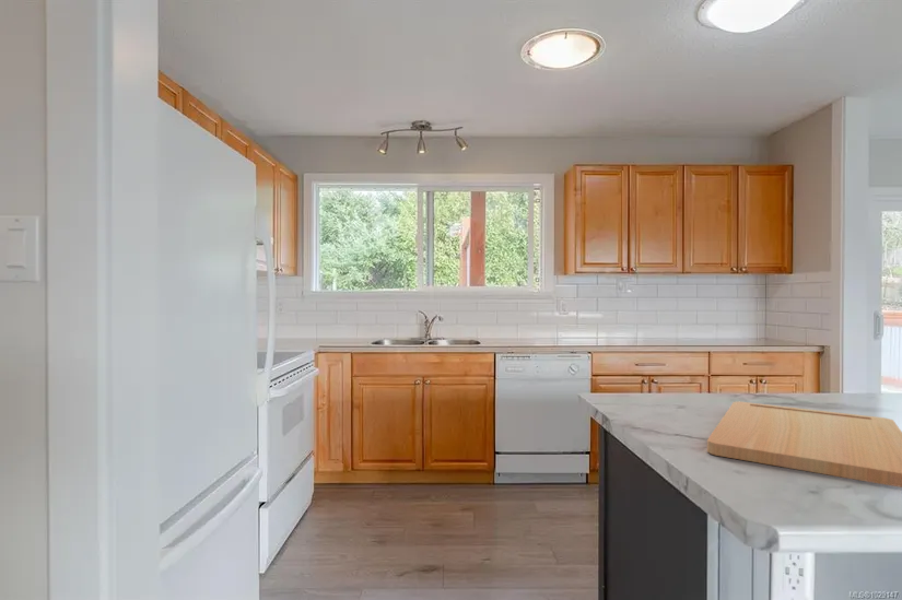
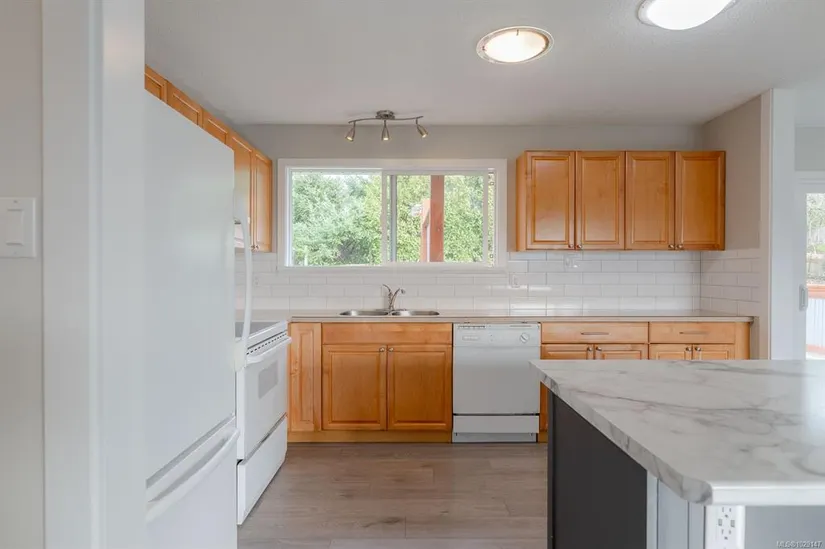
- cutting board [706,401,902,489]
